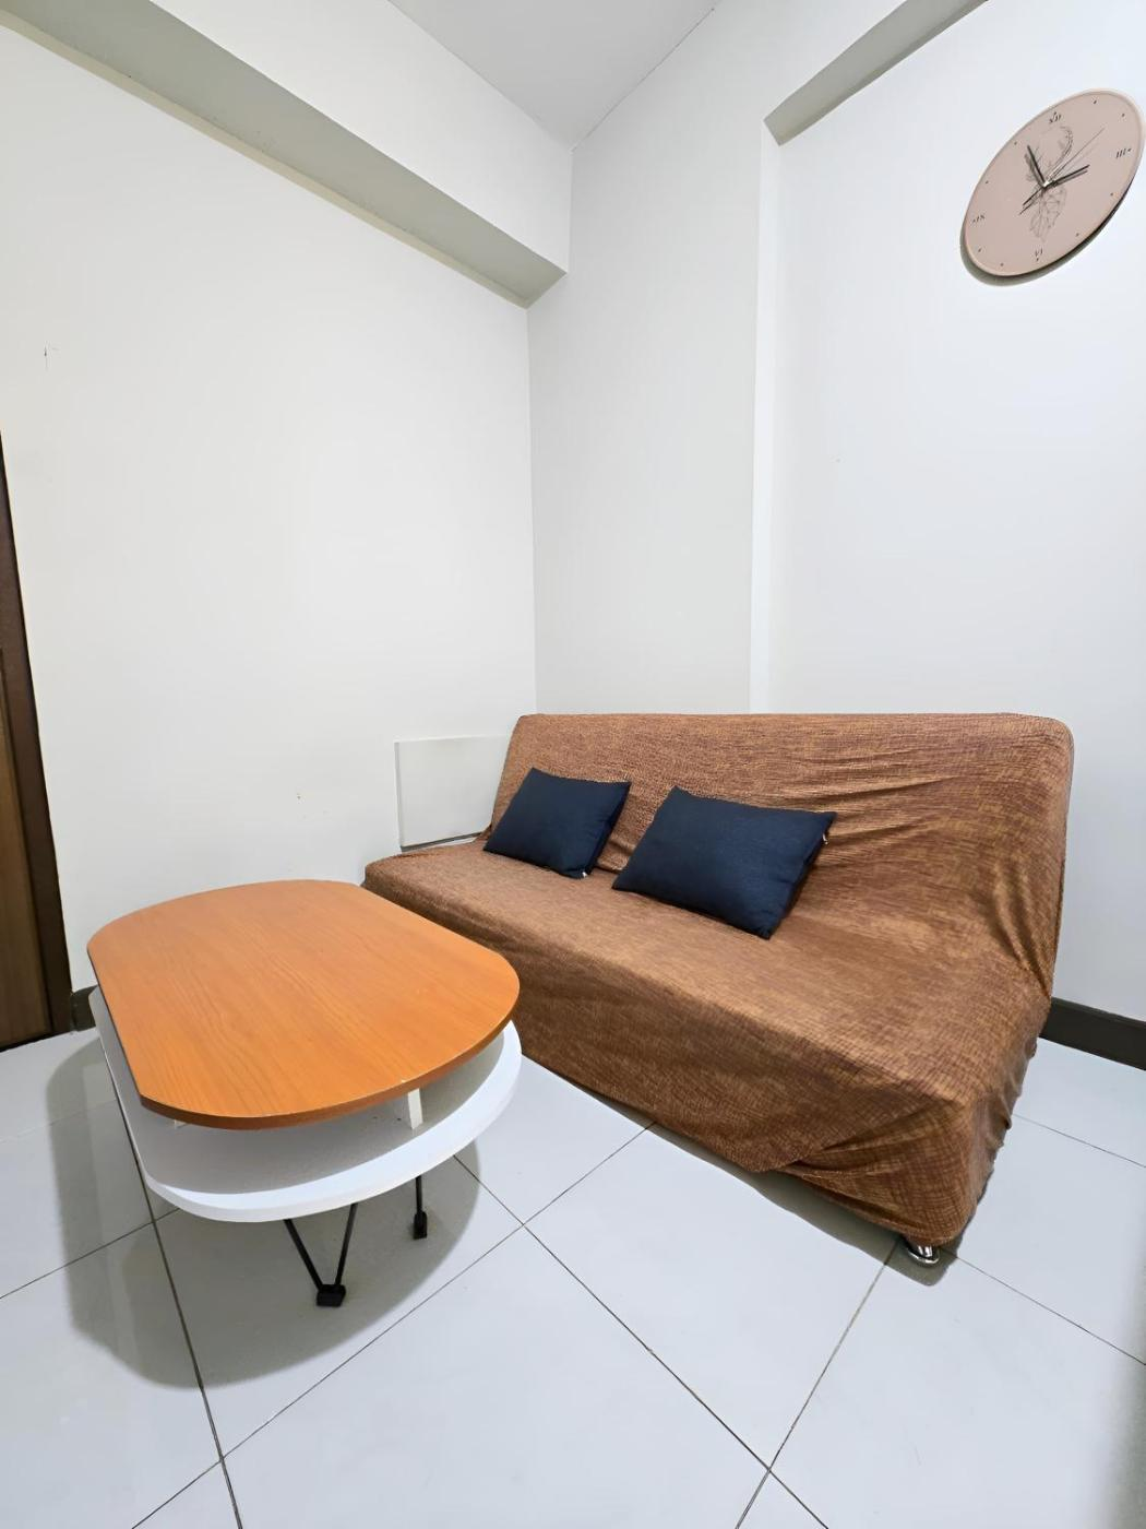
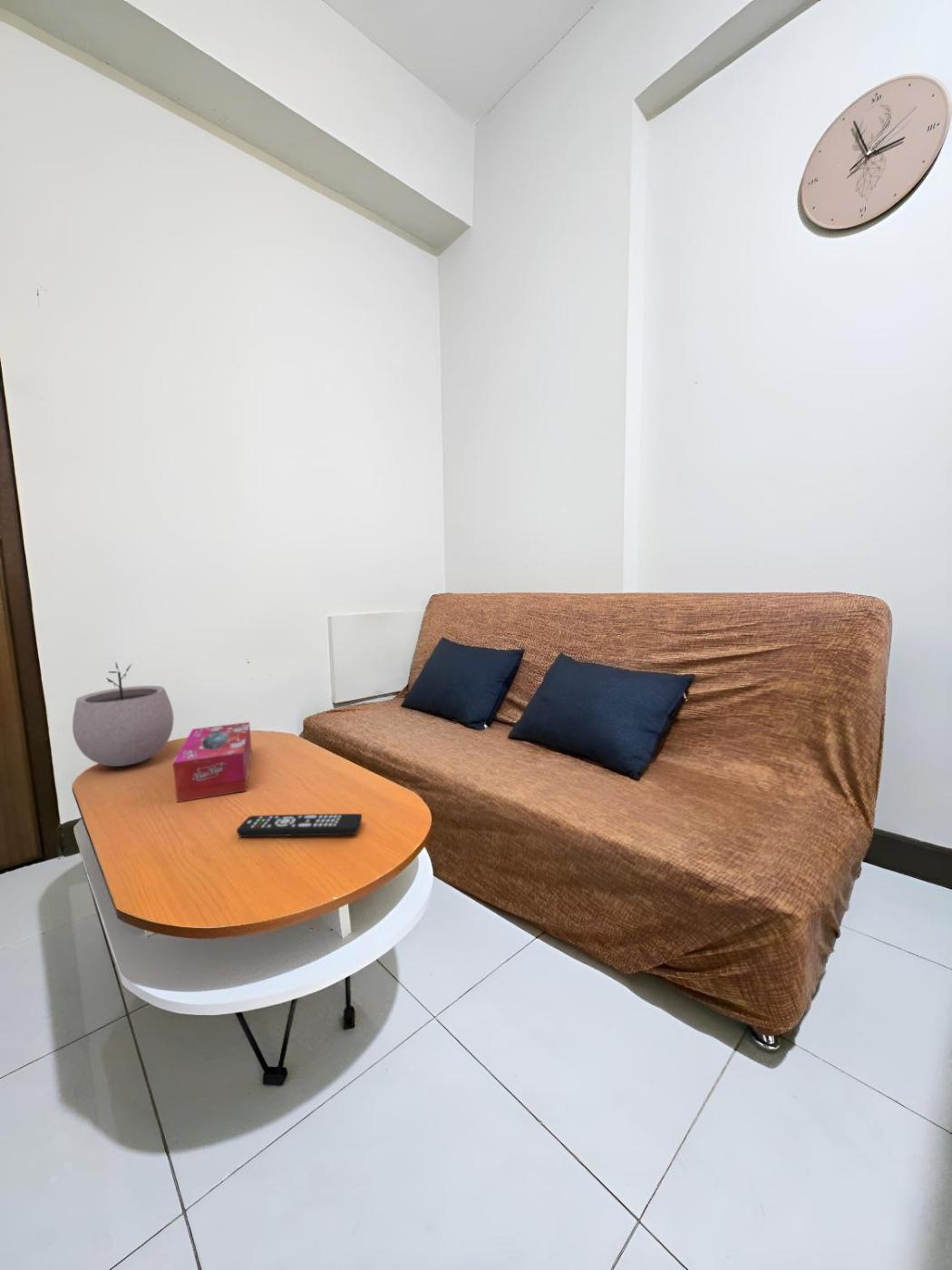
+ tissue box [172,721,253,803]
+ plant pot [72,661,174,767]
+ remote control [236,813,363,838]
